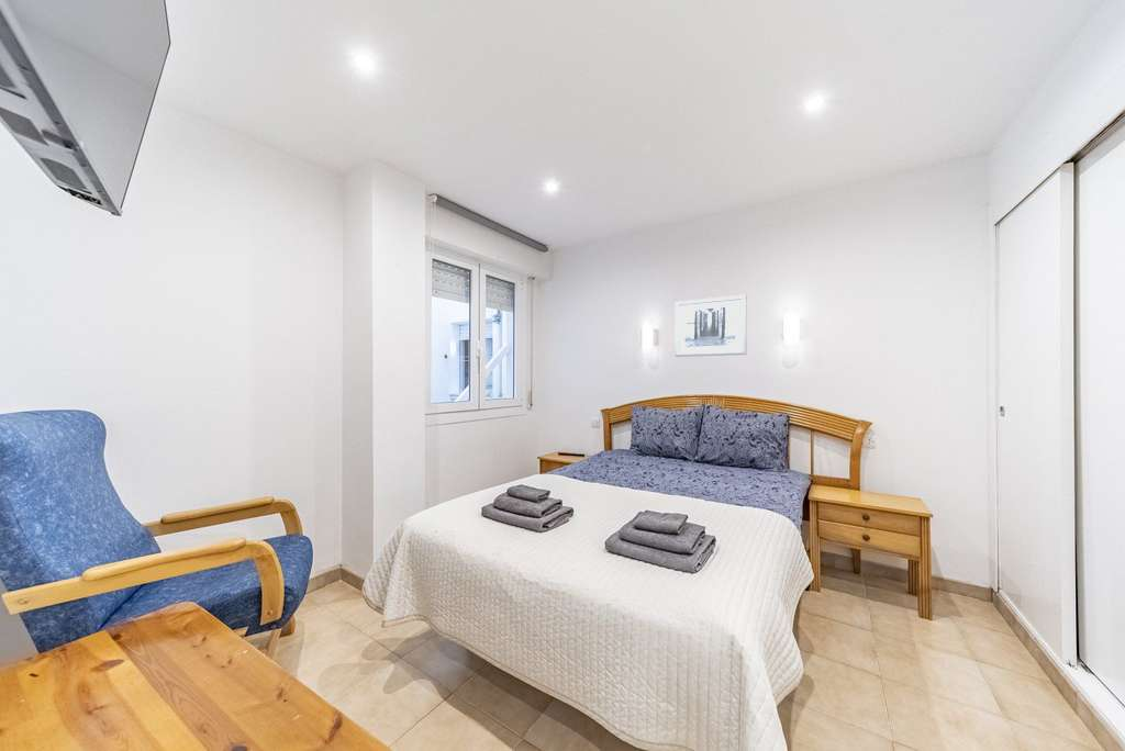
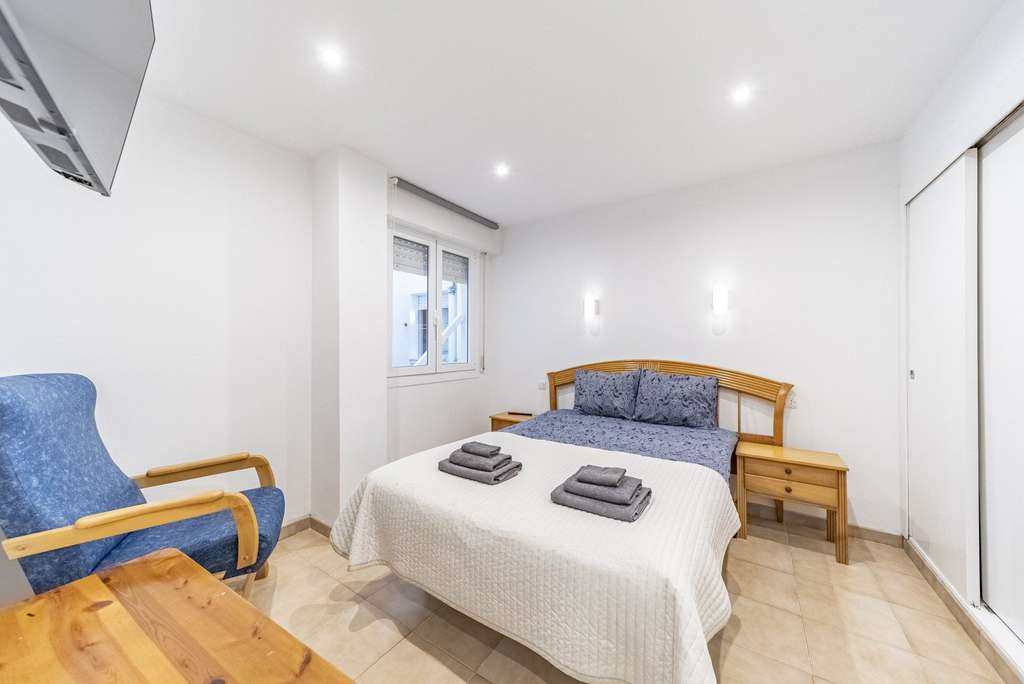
- wall art [675,294,748,358]
